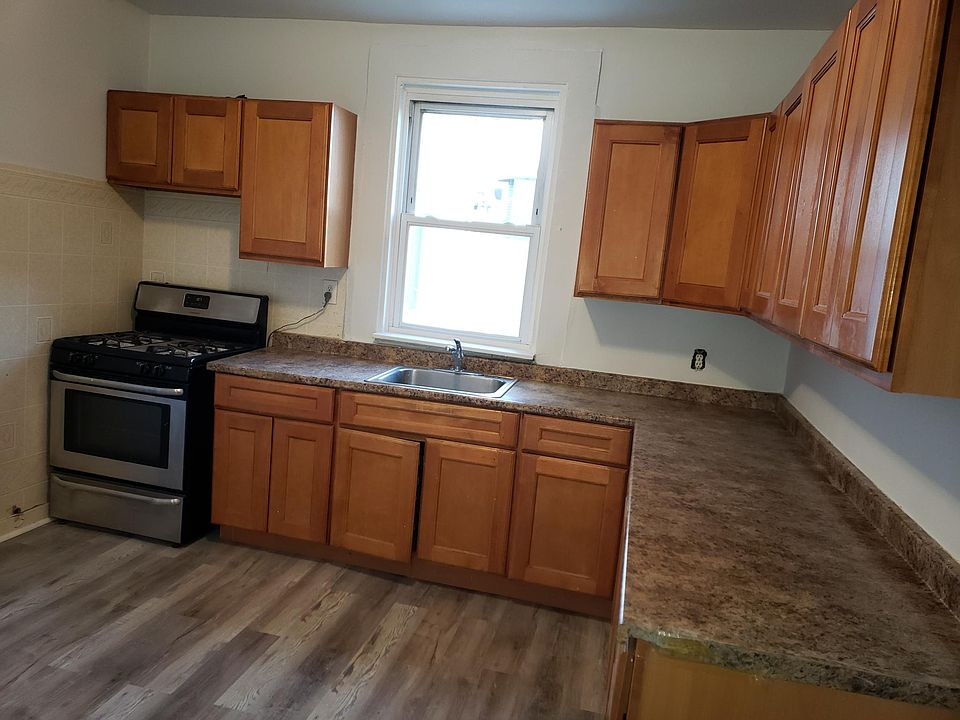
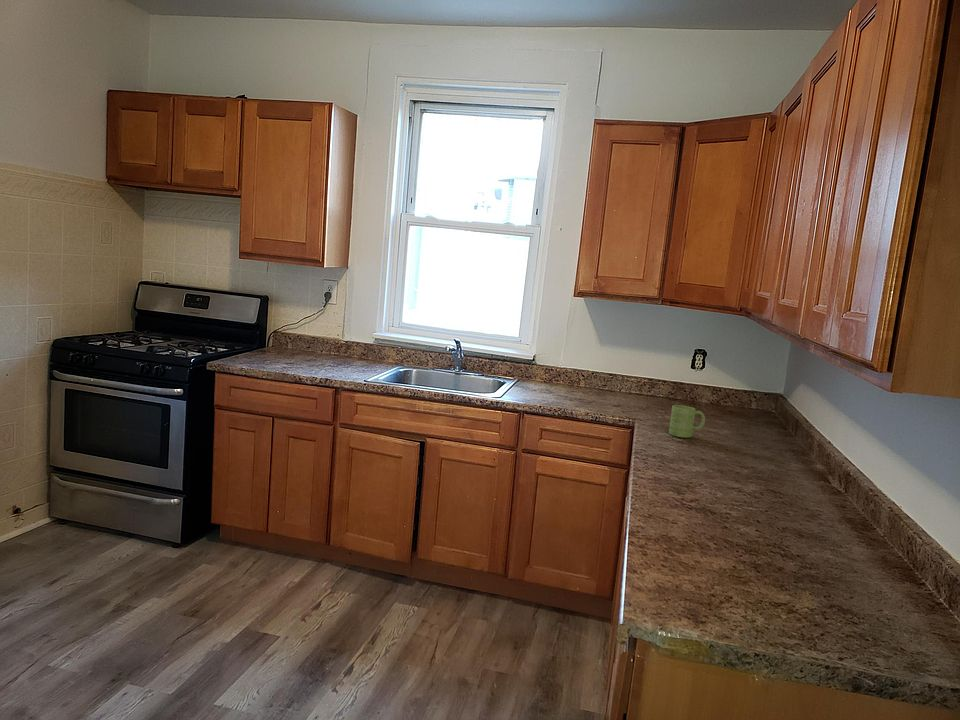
+ mug [668,404,706,439]
